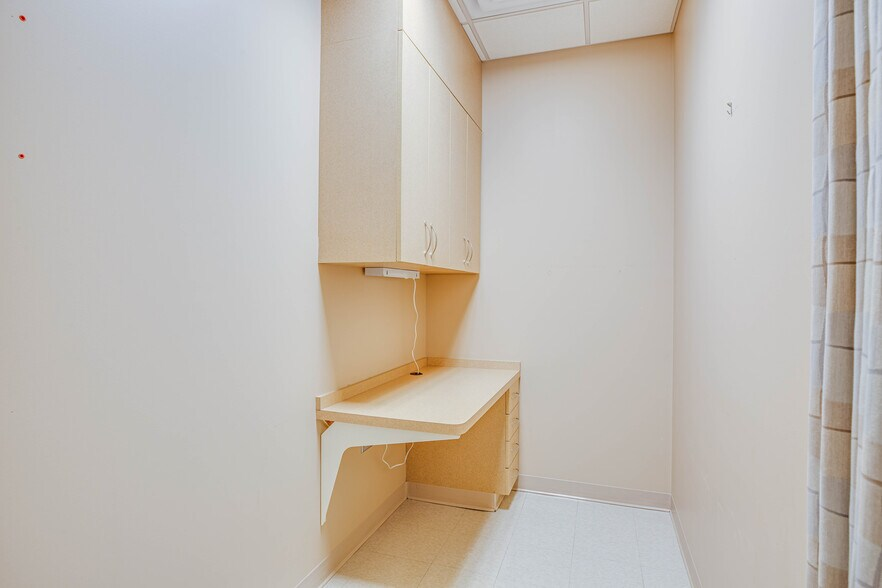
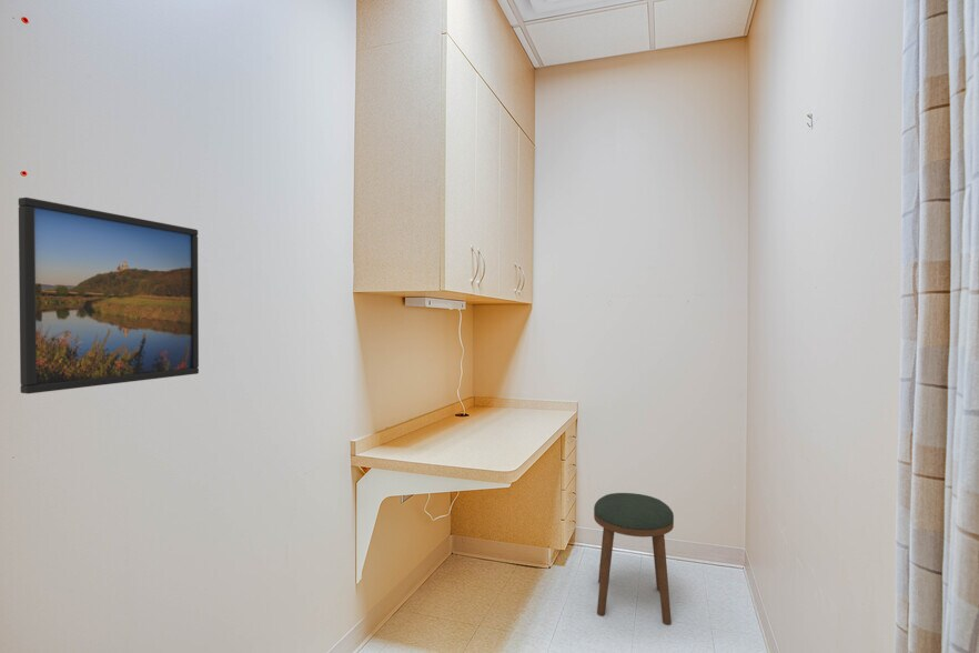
+ stool [593,492,675,626]
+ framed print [18,197,200,395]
